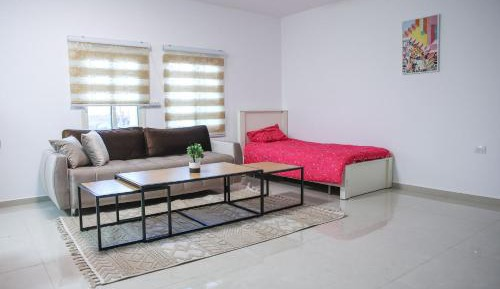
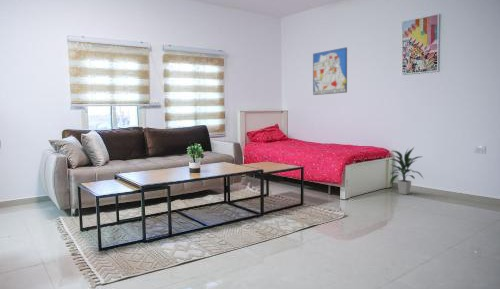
+ indoor plant [389,147,424,195]
+ wall art [312,46,348,96]
